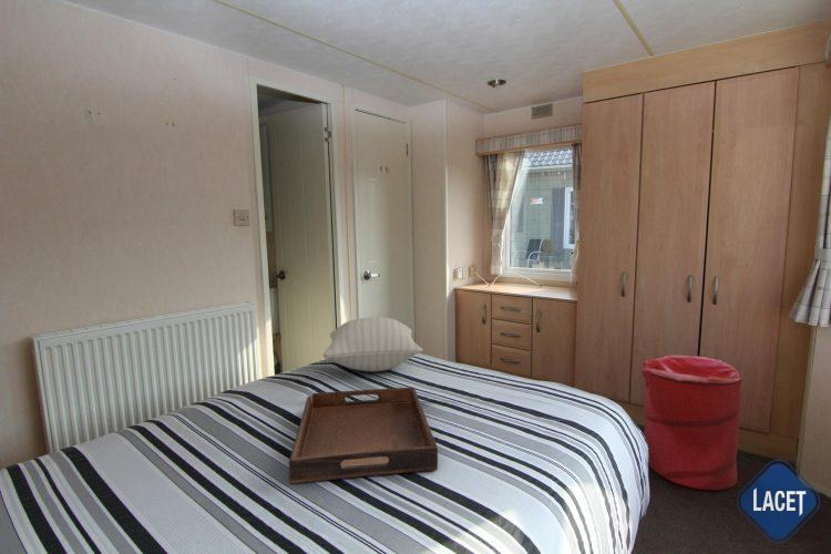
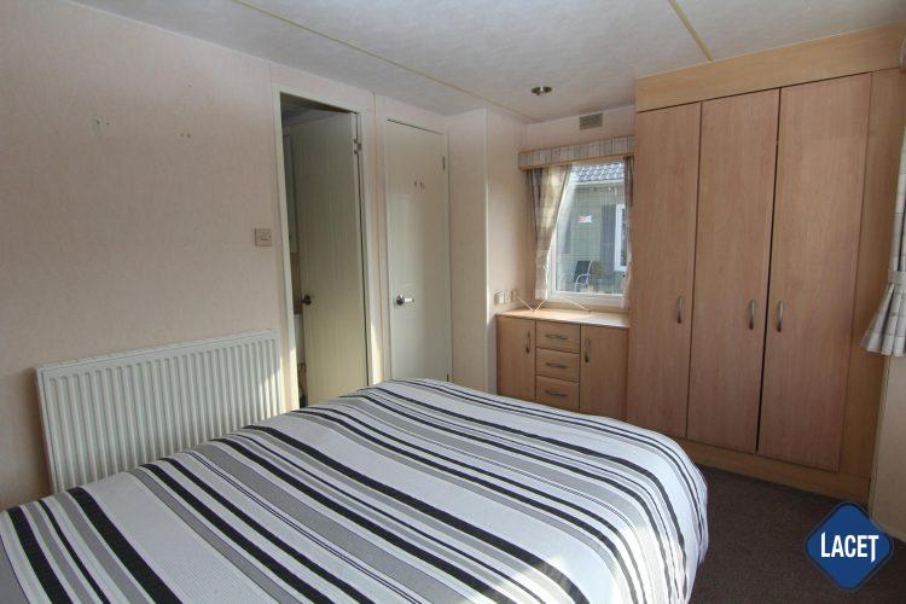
- laundry hamper [640,353,743,492]
- serving tray [288,387,439,485]
- pillow [322,316,424,372]
